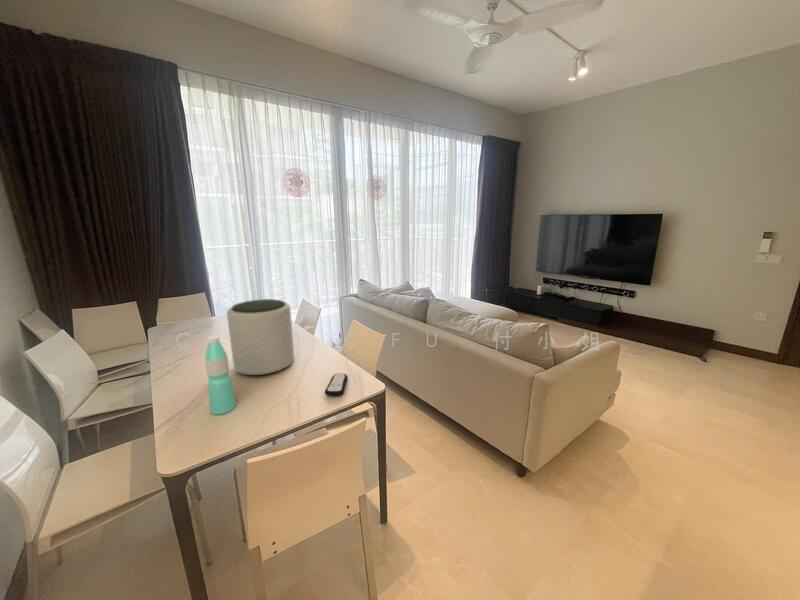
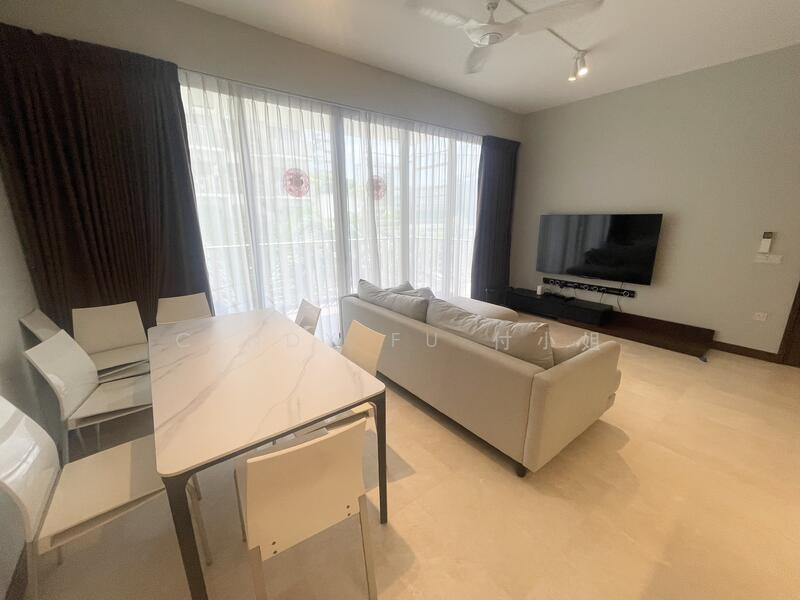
- remote control [324,372,348,397]
- water bottle [204,335,237,415]
- plant pot [226,298,295,376]
